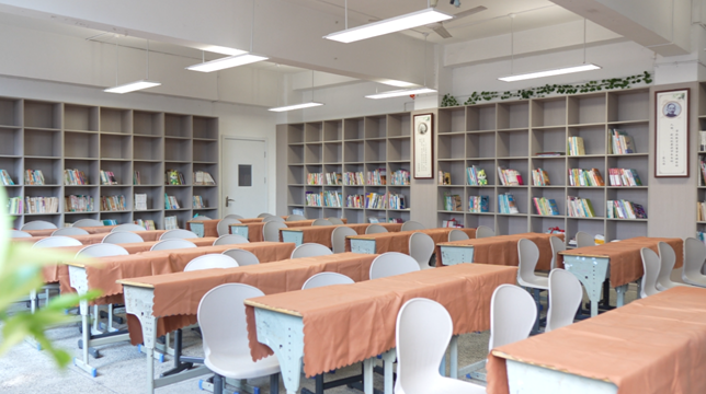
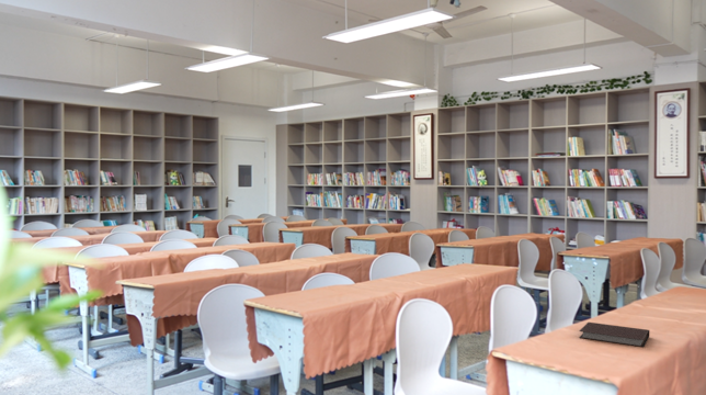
+ notebook [578,321,650,348]
